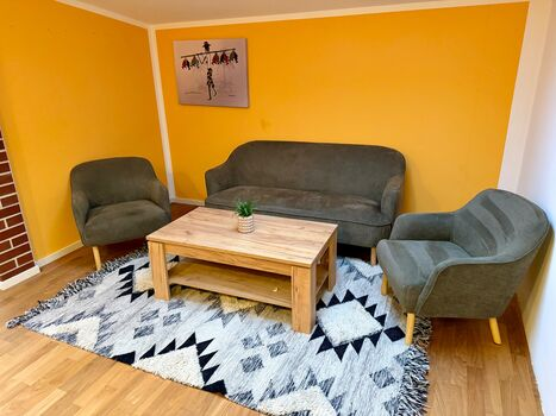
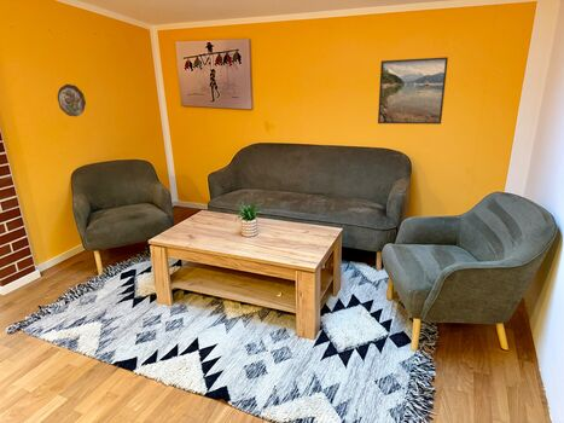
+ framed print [377,56,449,126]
+ decorative plate [57,83,87,117]
